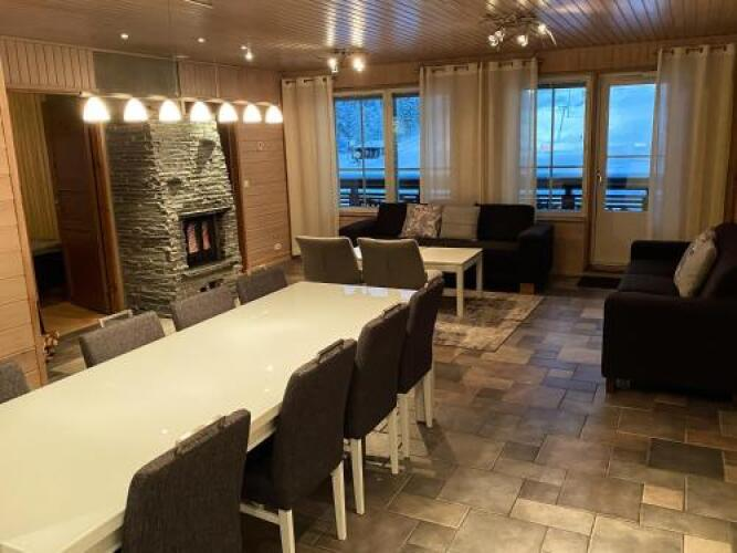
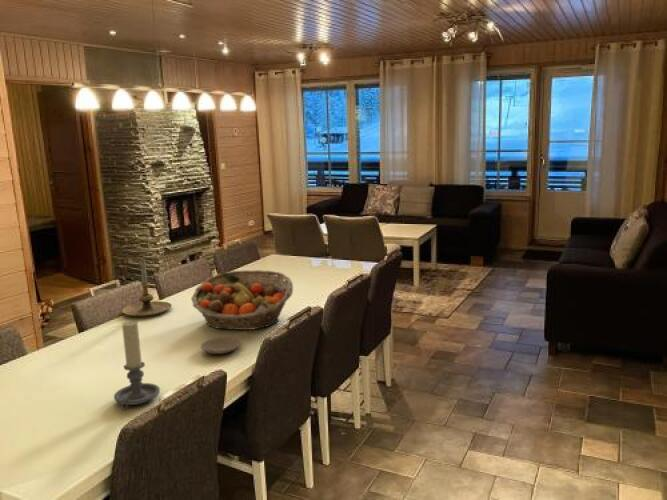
+ candle holder [121,258,173,317]
+ candle holder [113,320,161,412]
+ fruit basket [190,269,294,331]
+ plate [200,337,242,355]
